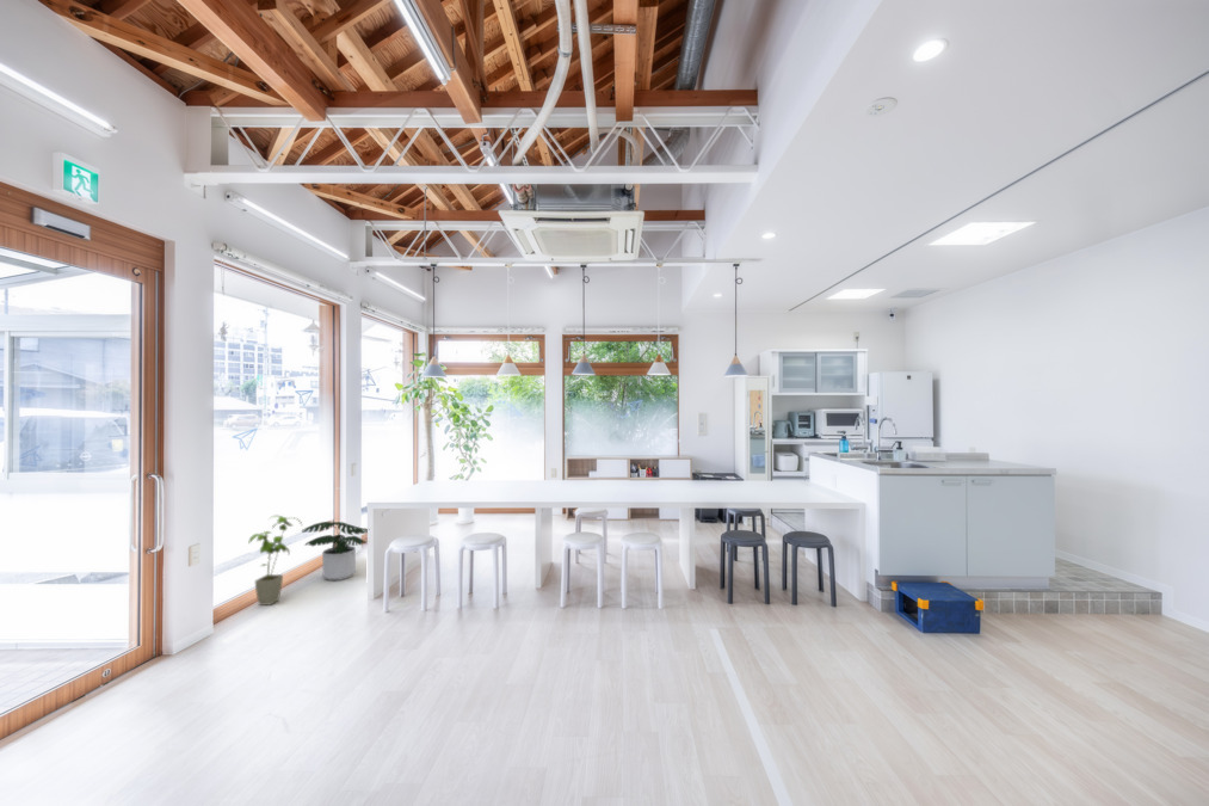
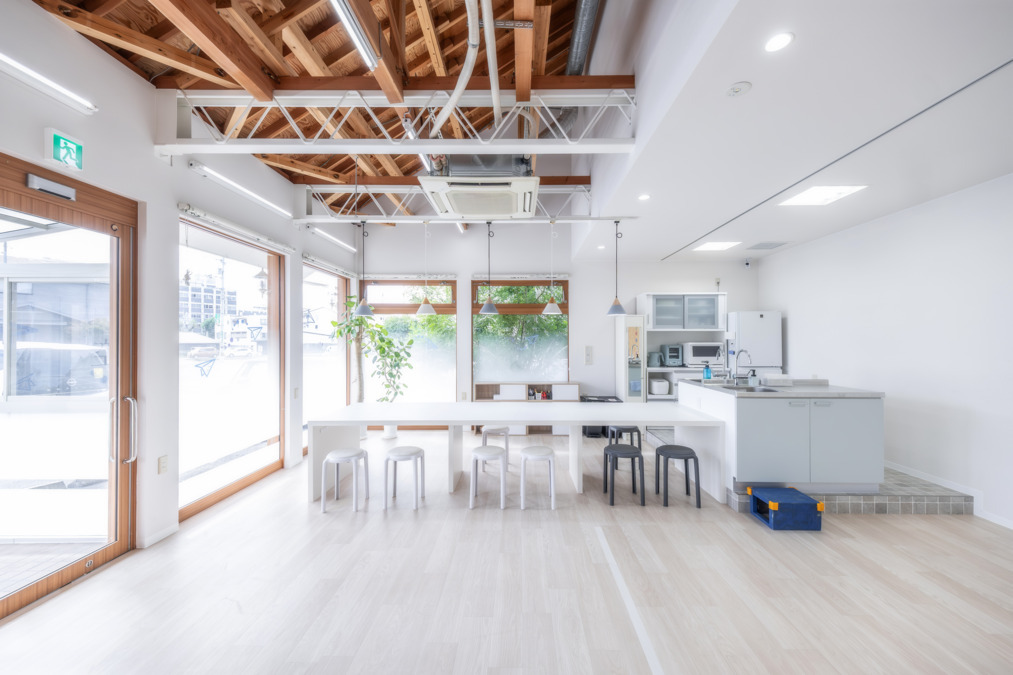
- house plant [248,515,303,607]
- potted plant [300,521,369,582]
